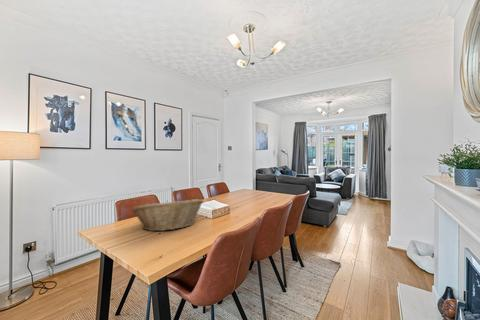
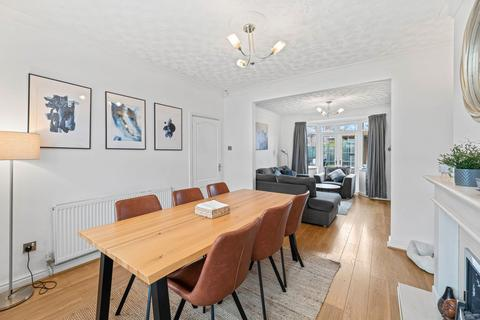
- fruit basket [130,198,204,232]
